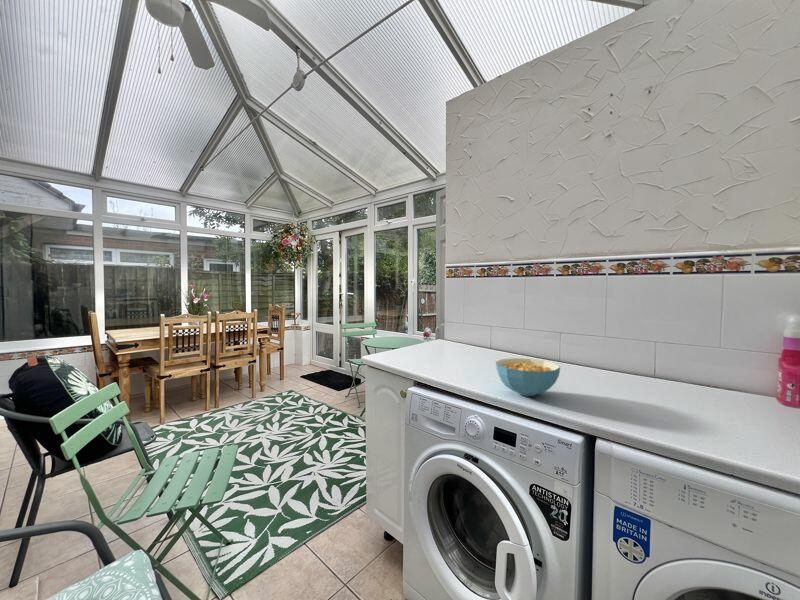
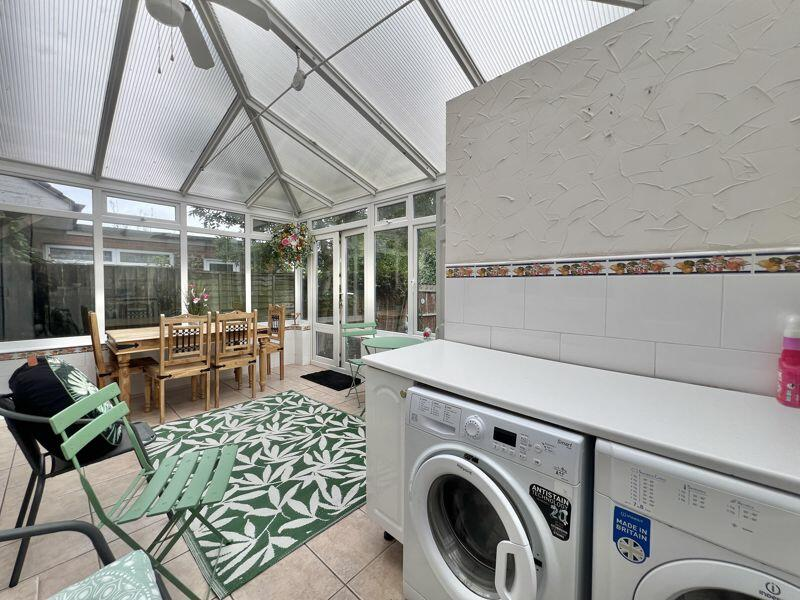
- cereal bowl [495,357,561,397]
